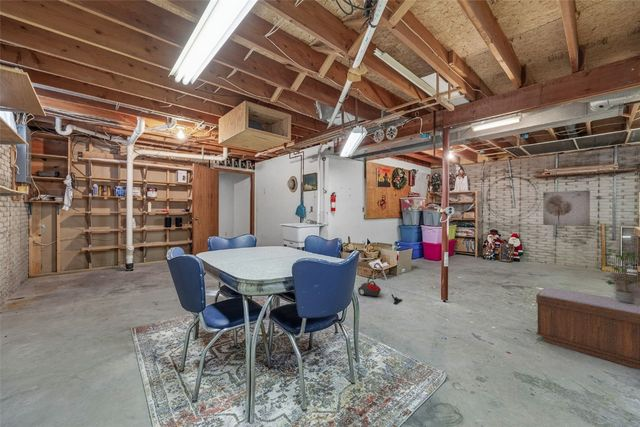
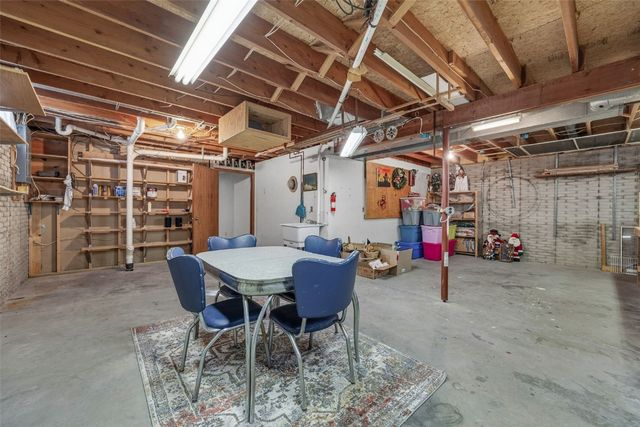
- vacuum cleaner [357,262,403,305]
- potted plant [598,249,640,303]
- bench [535,286,640,370]
- wall art [542,189,591,227]
